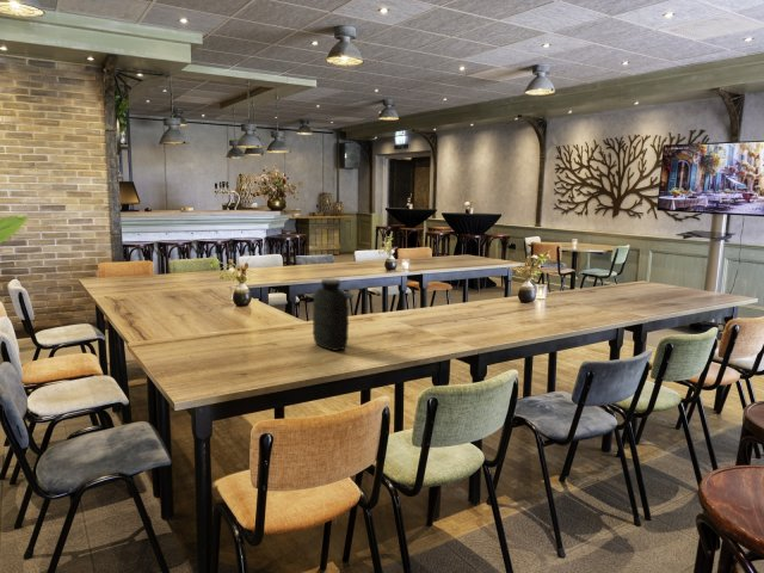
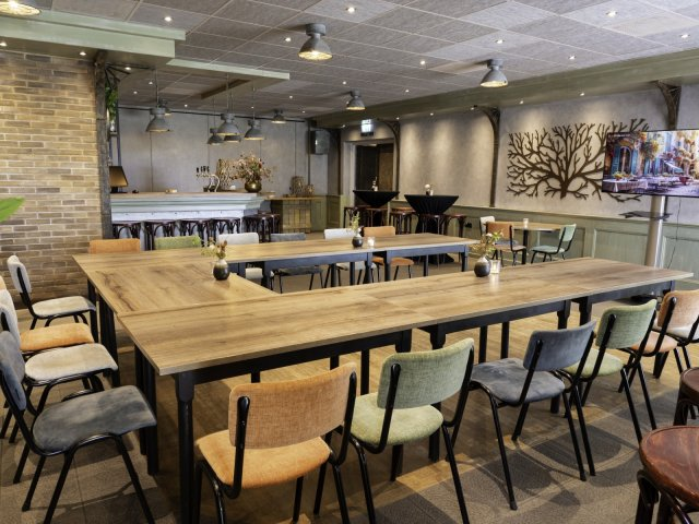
- water jug [312,278,350,352]
